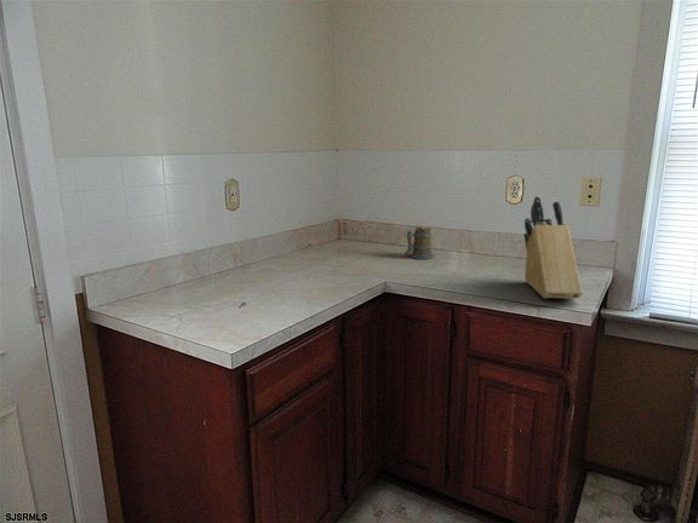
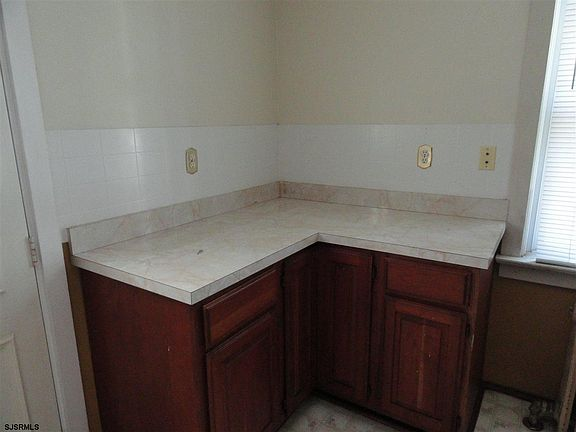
- knife block [522,195,584,300]
- mug [404,225,435,260]
